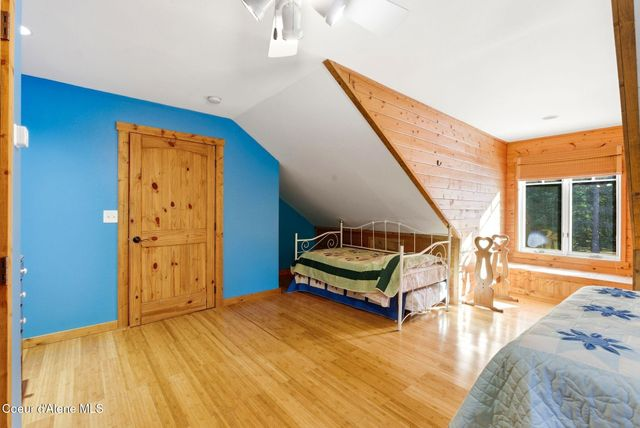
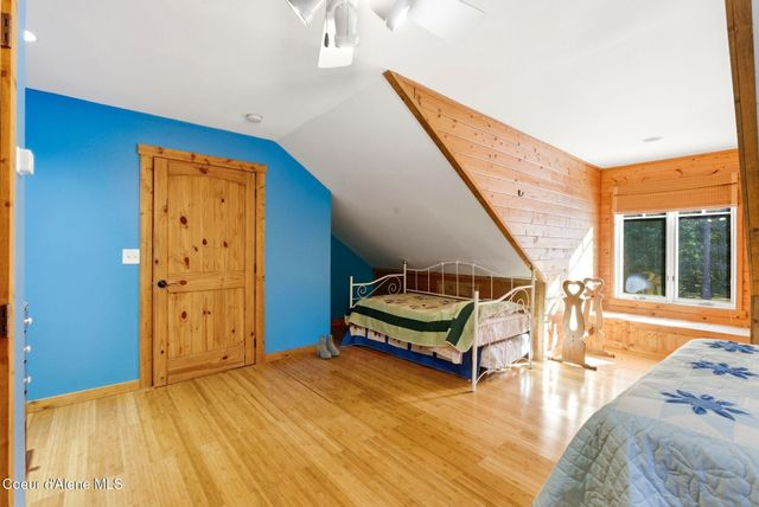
+ boots [315,333,340,360]
